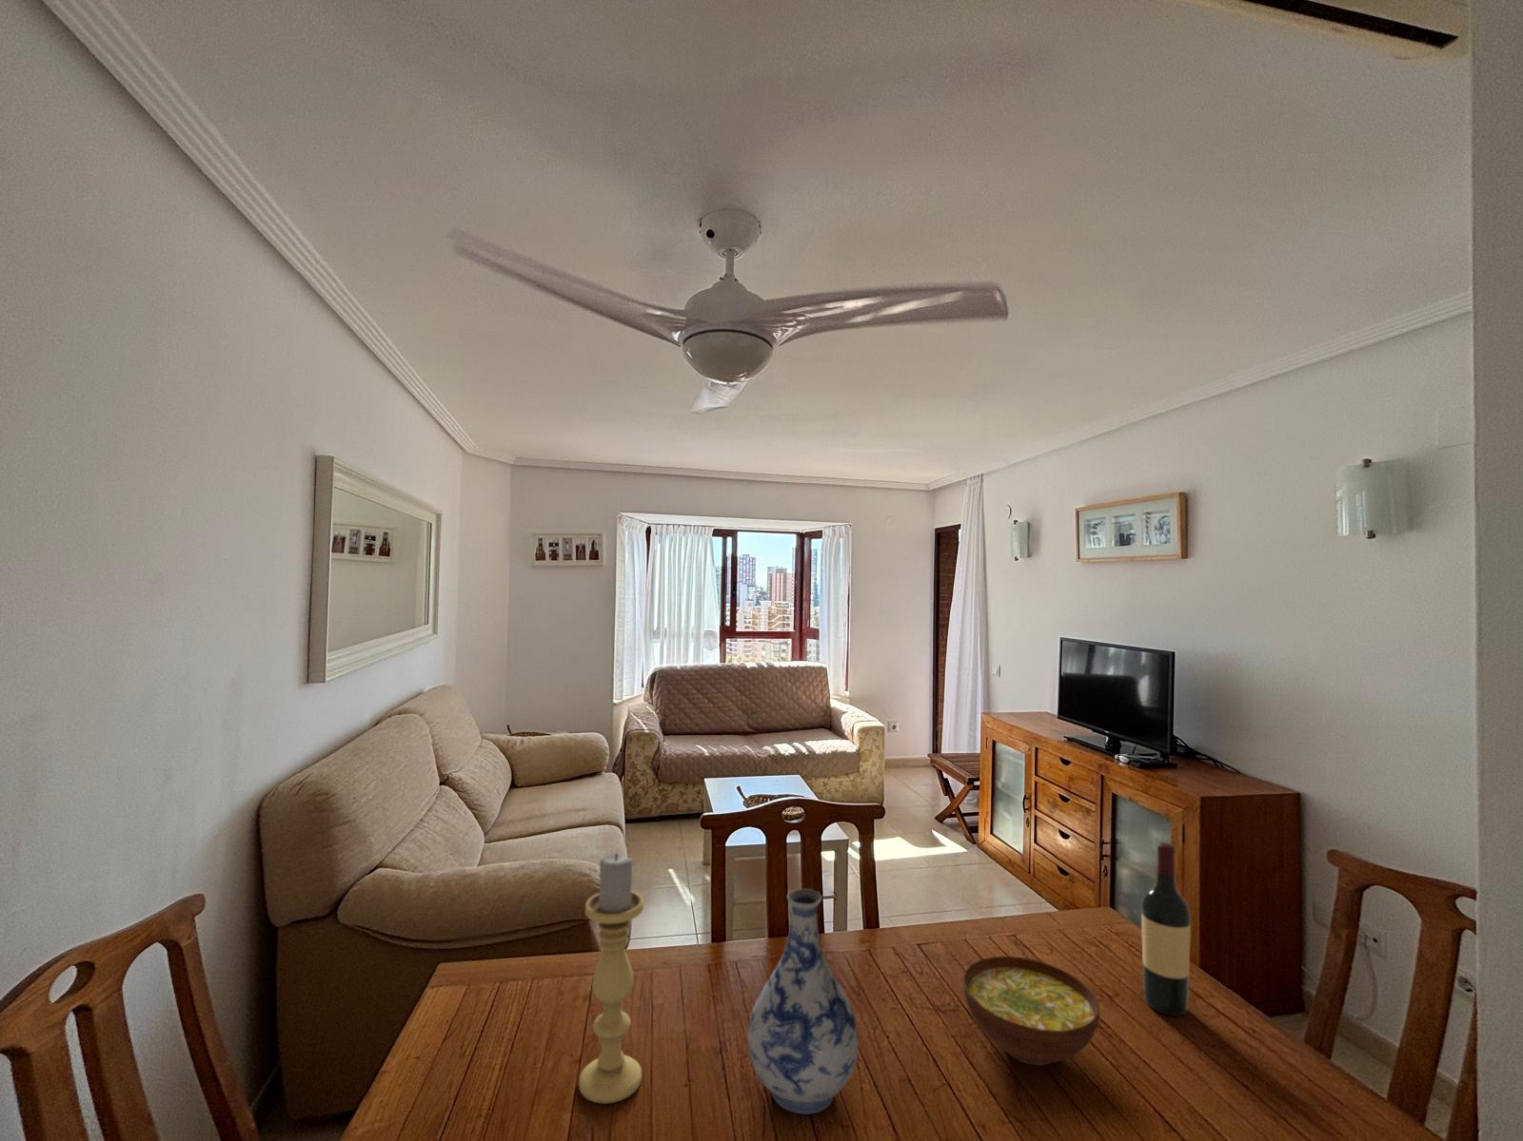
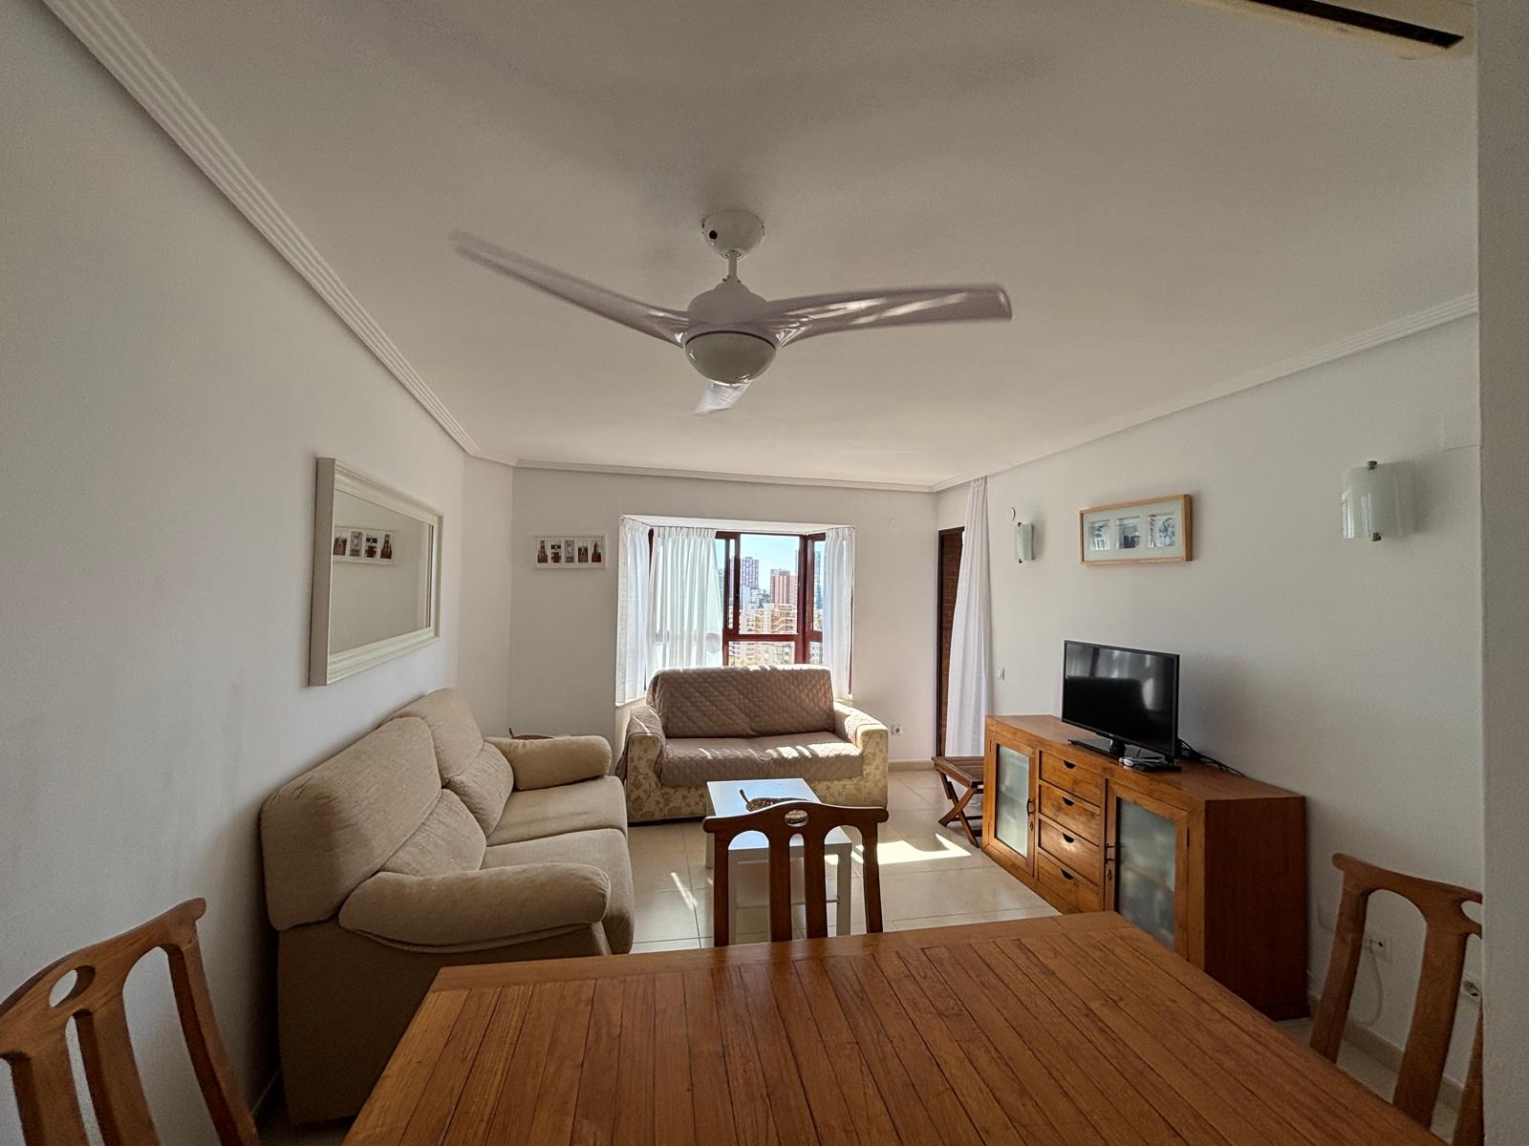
- vase [747,888,860,1115]
- candle holder [578,852,644,1105]
- wine bottle [1140,841,1192,1016]
- bowl [962,955,1101,1065]
